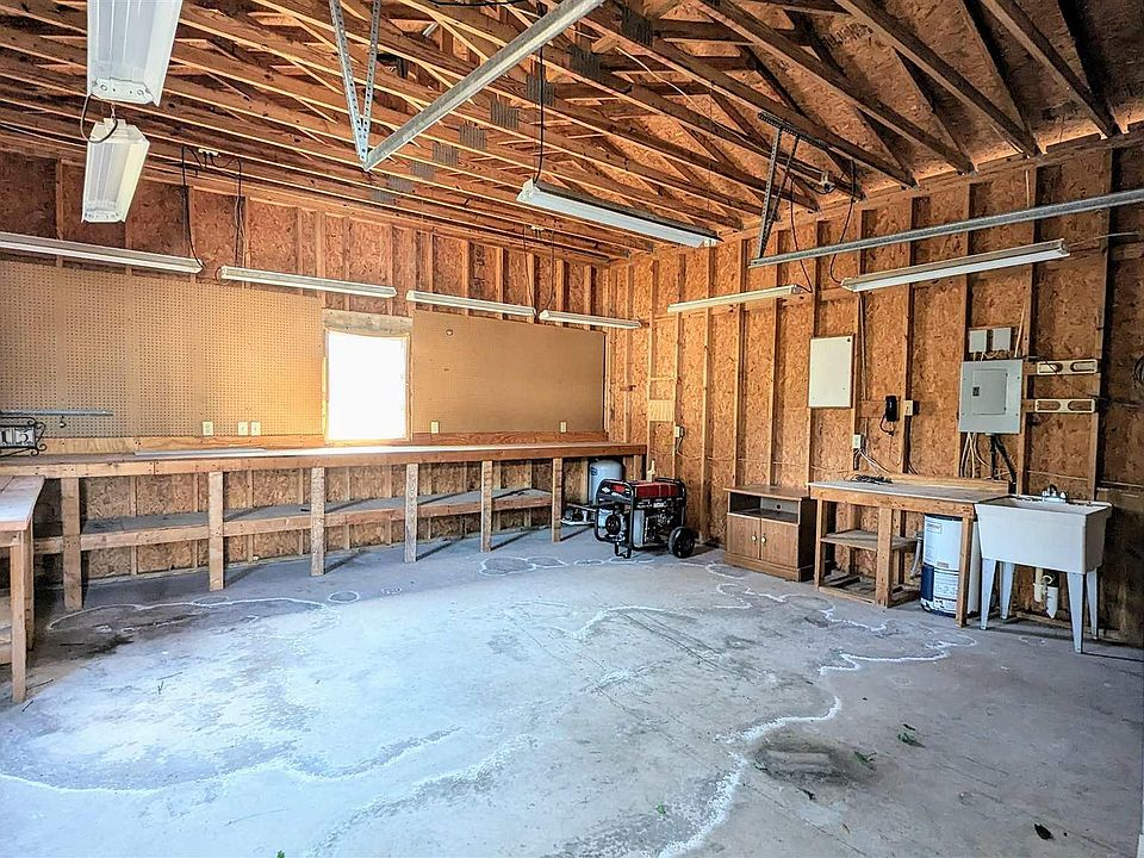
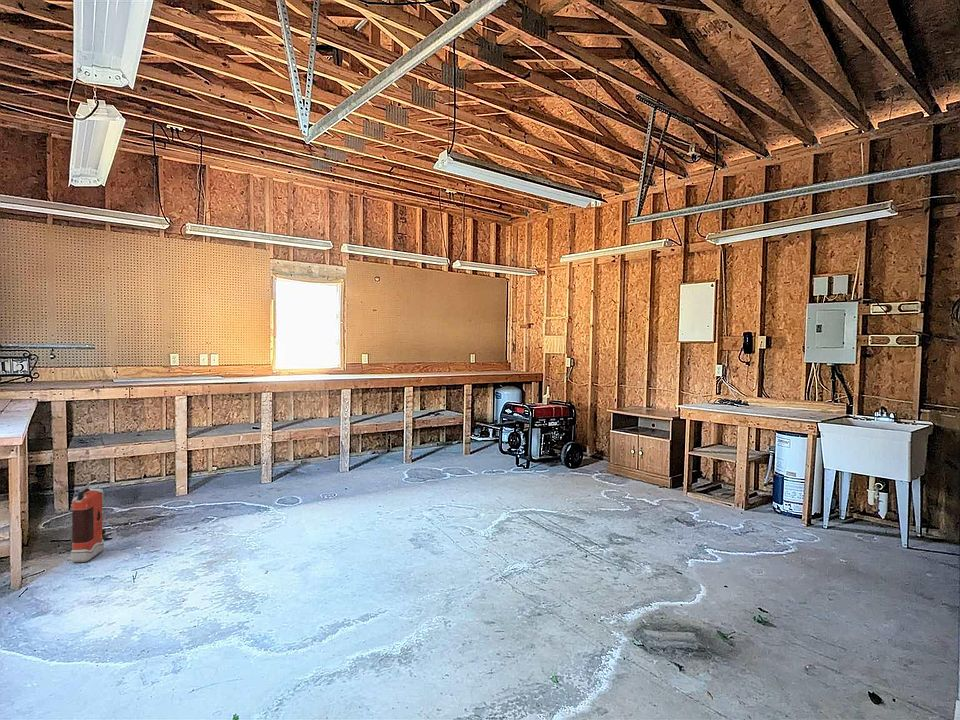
+ fire extinguisher [69,483,107,563]
